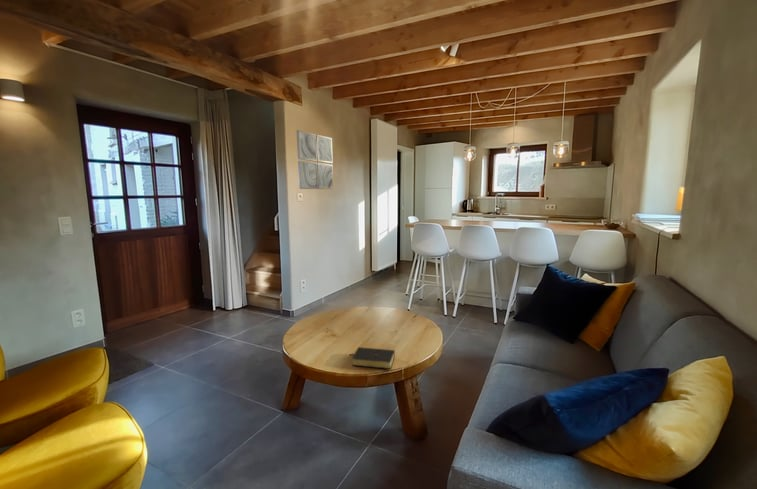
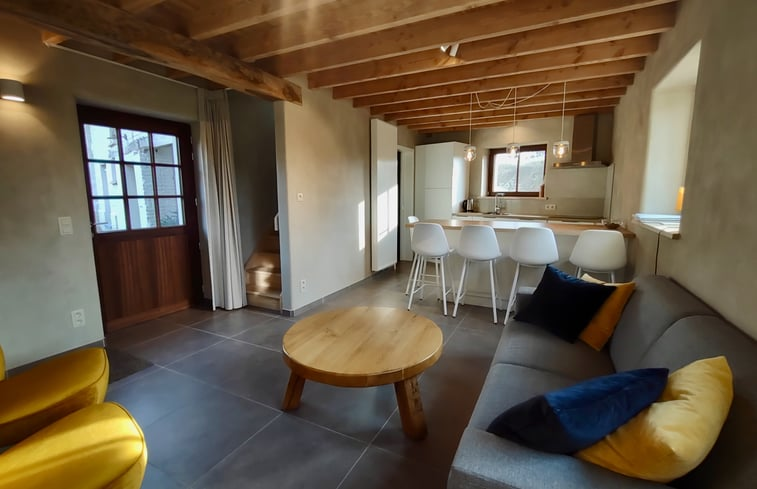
- wall art [296,129,334,190]
- bible [348,346,396,370]
